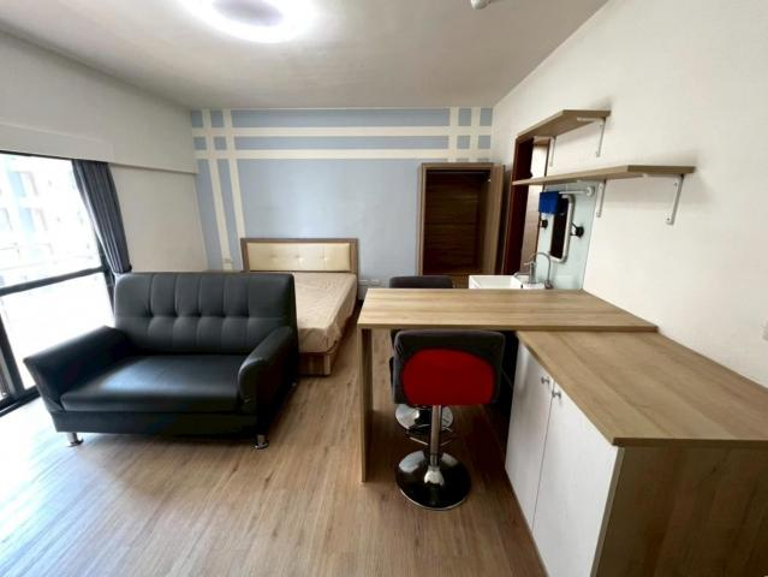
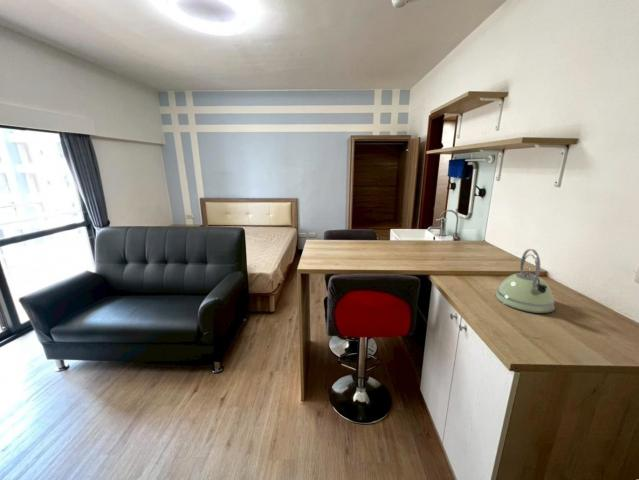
+ kettle [494,248,556,314]
